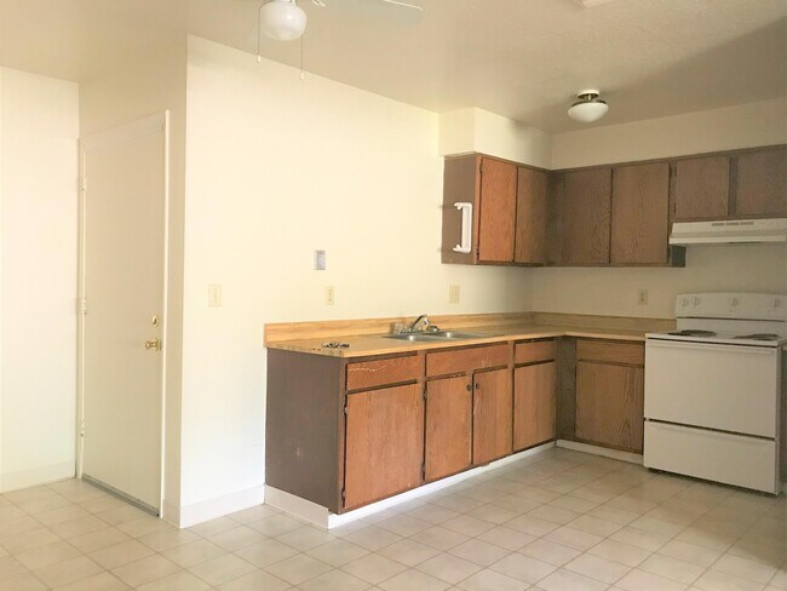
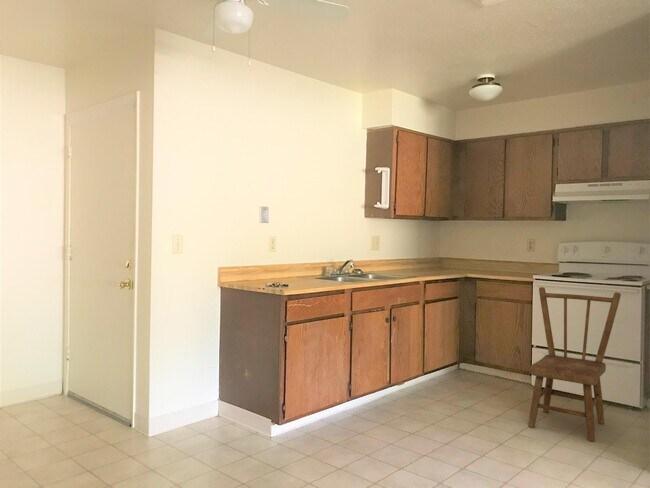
+ dining chair [528,286,622,442]
